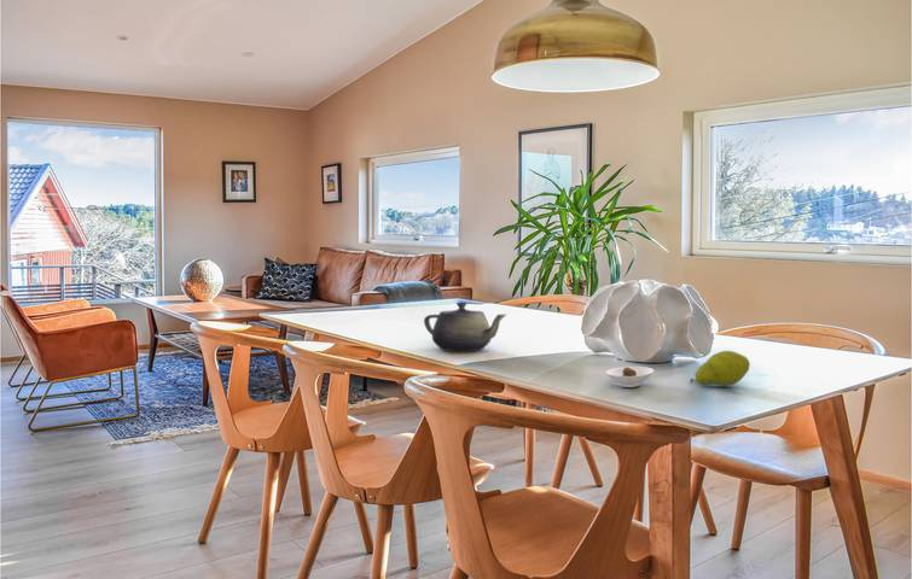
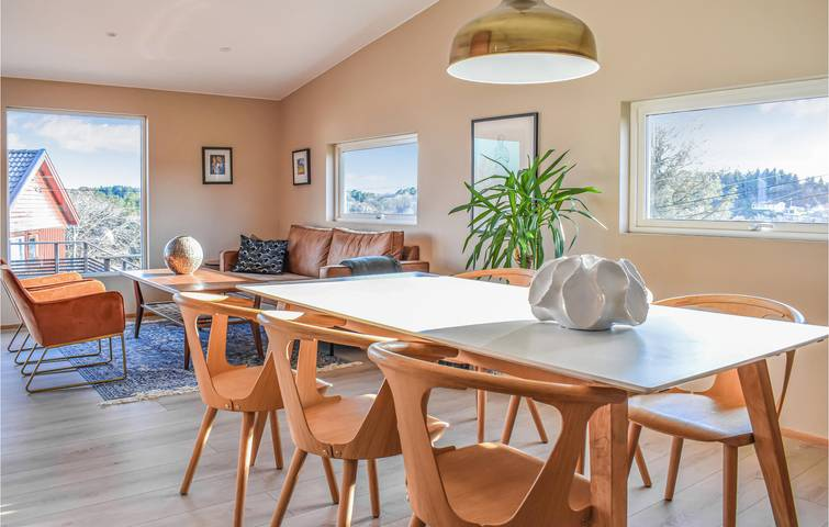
- saucer [605,365,655,388]
- fruit [690,350,751,387]
- teapot [423,302,507,352]
